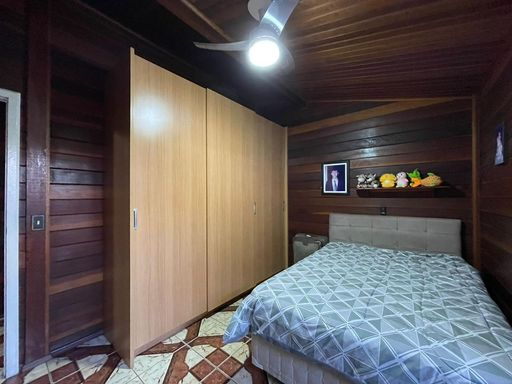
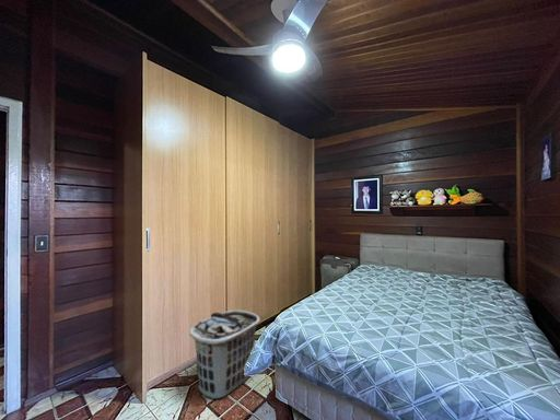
+ clothes hamper [188,310,261,400]
